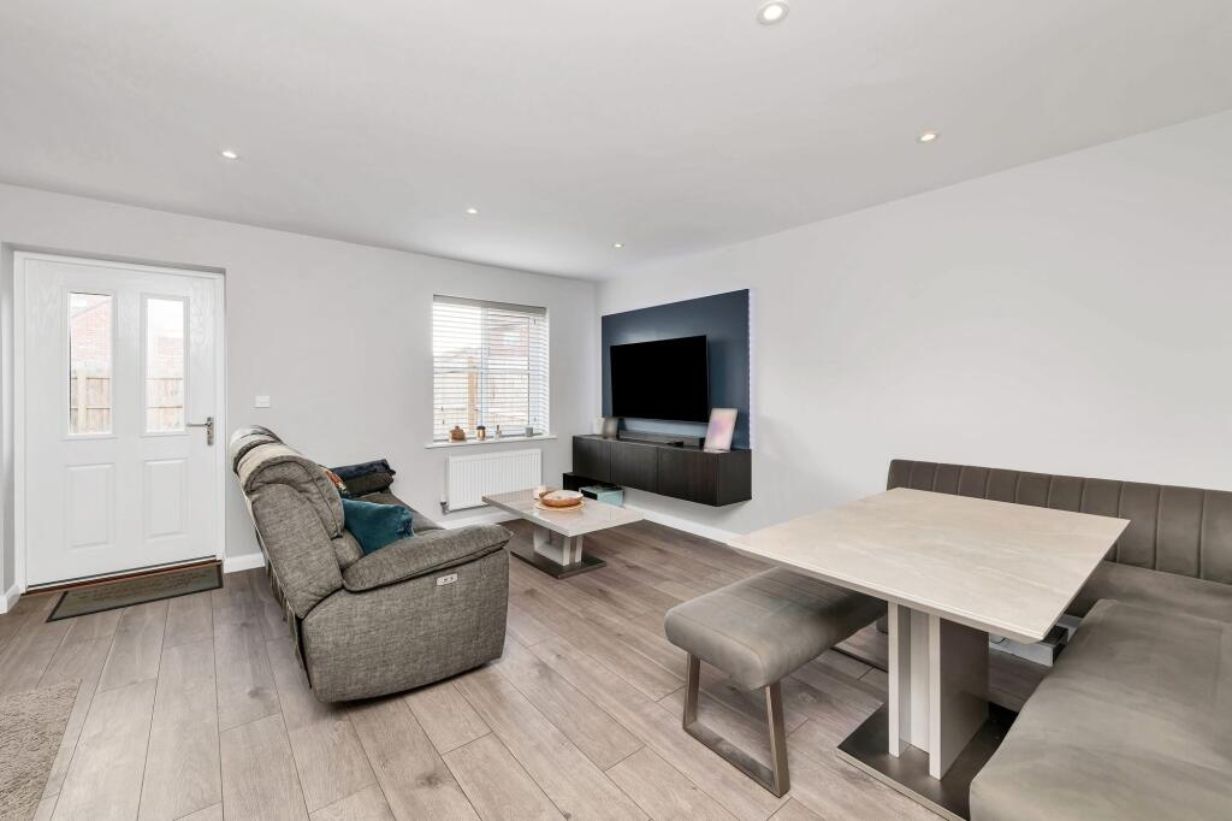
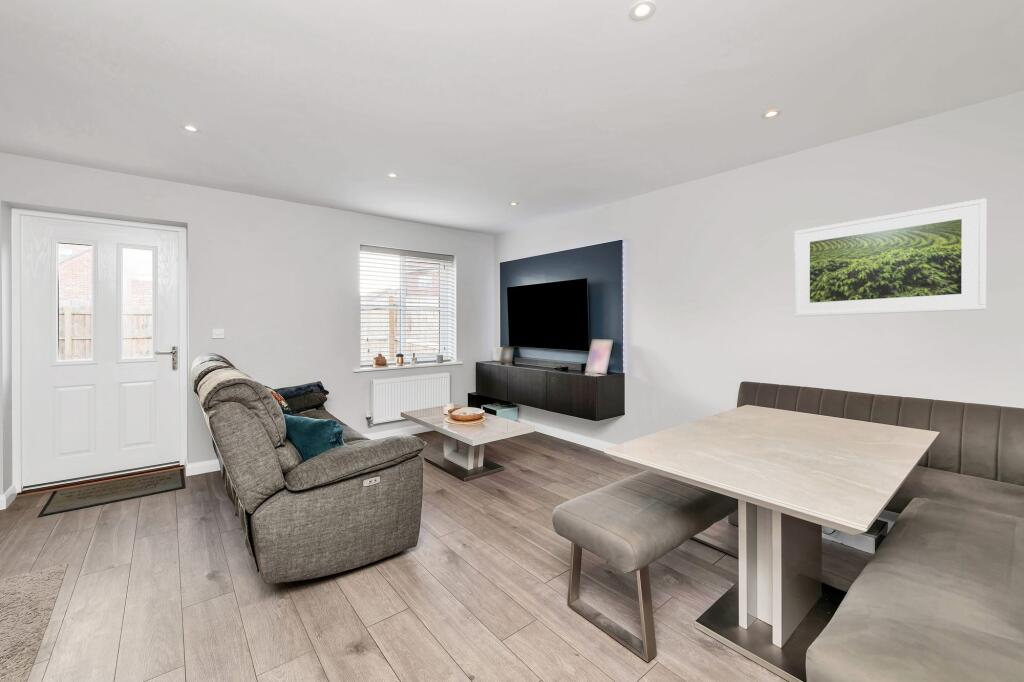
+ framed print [793,197,987,318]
